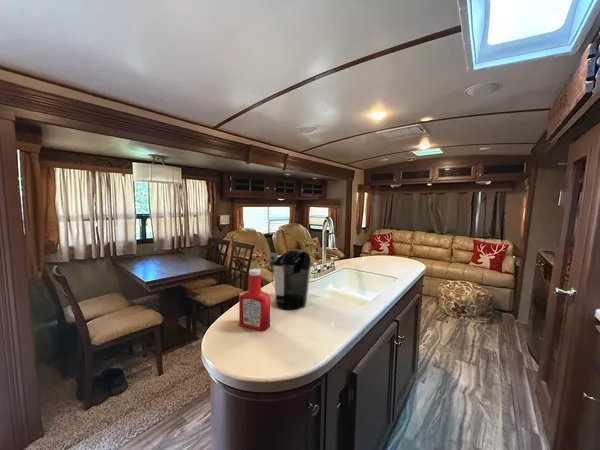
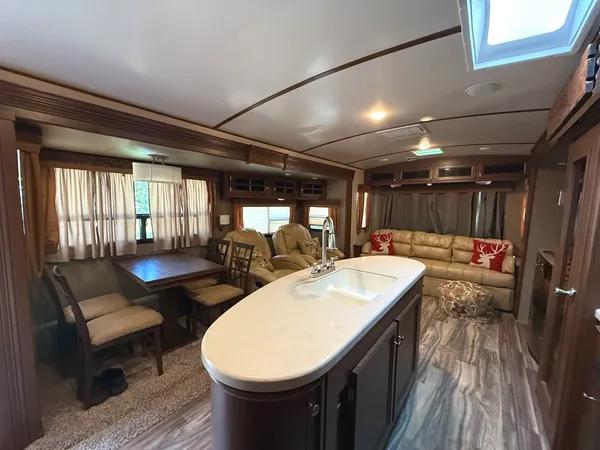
- coffee maker [268,248,312,311]
- soap bottle [238,268,271,332]
